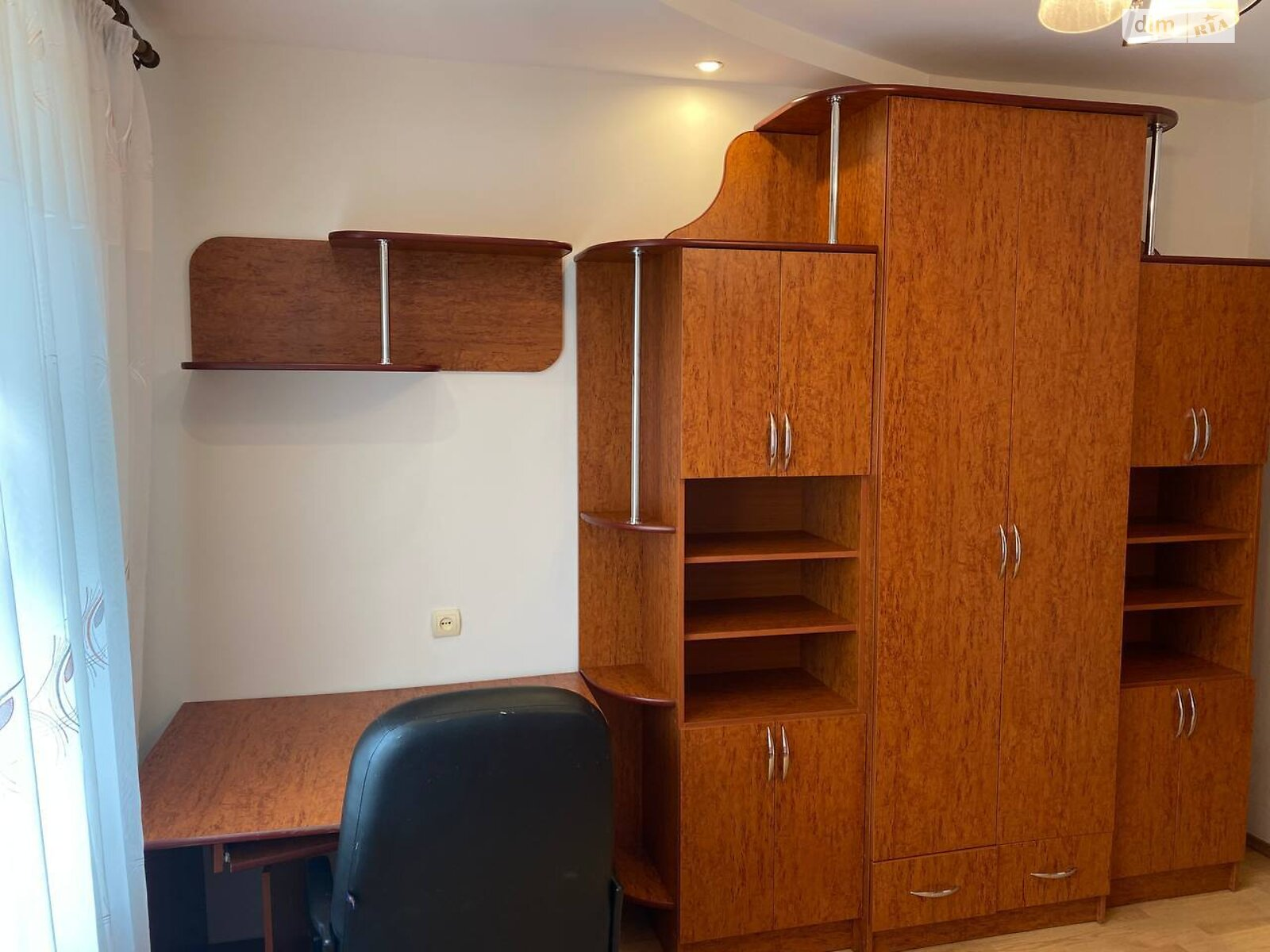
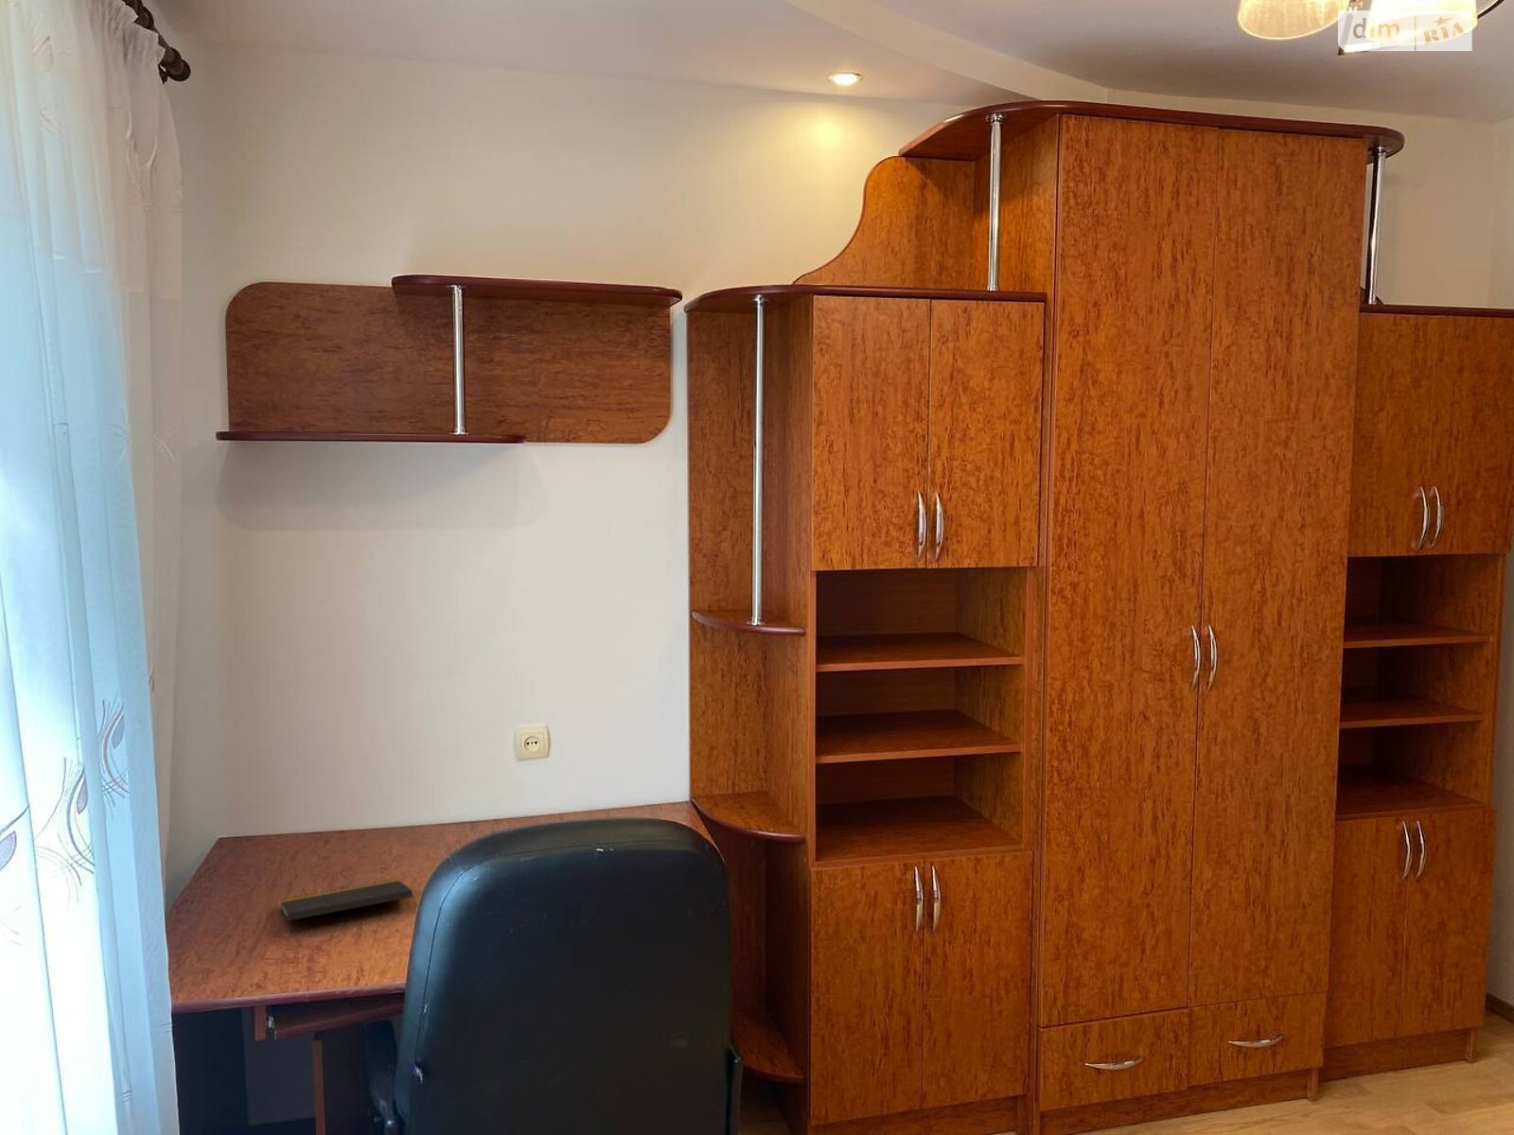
+ notepad [278,877,417,923]
